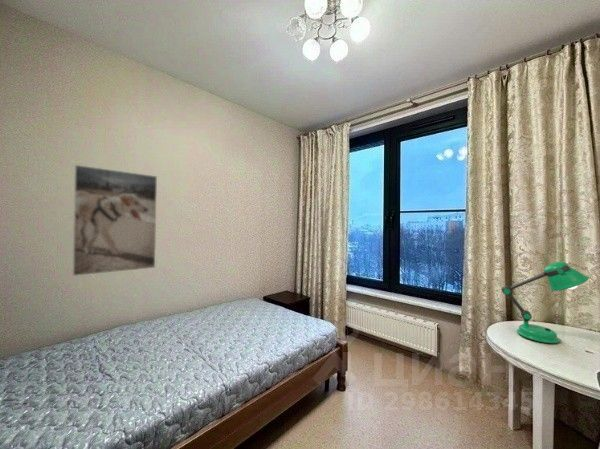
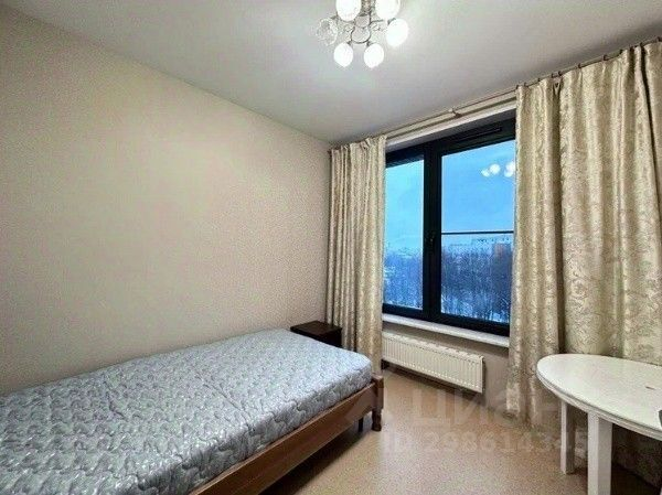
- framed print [71,164,158,277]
- desk lamp [501,261,590,344]
